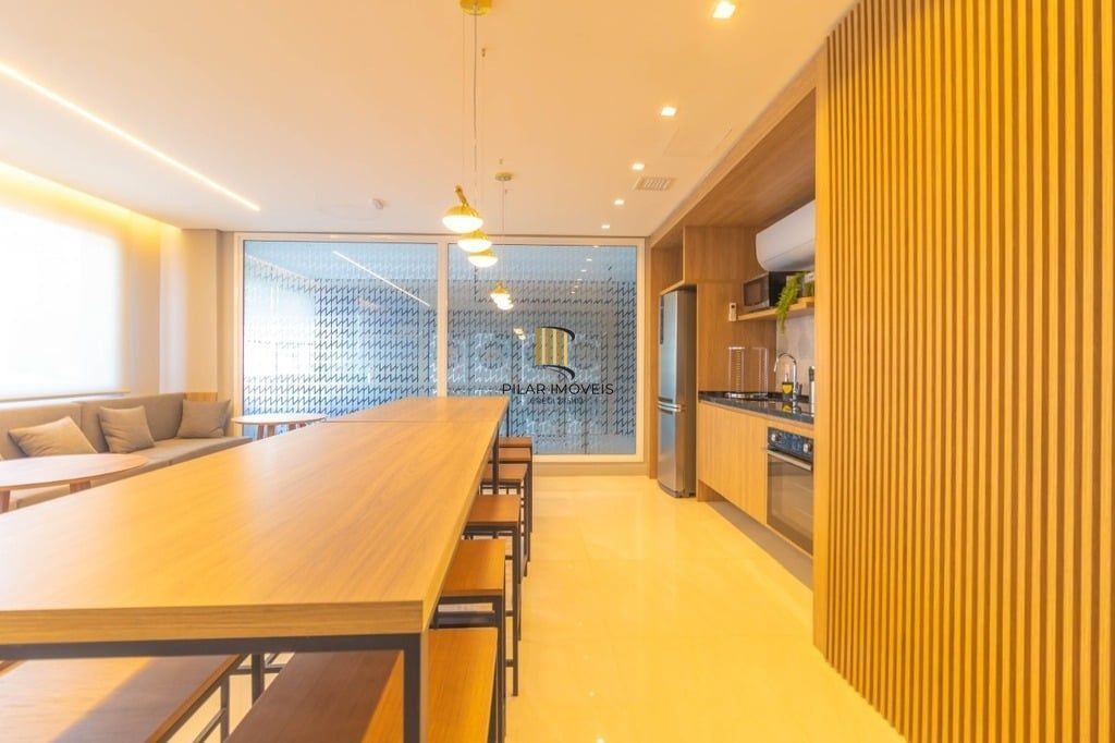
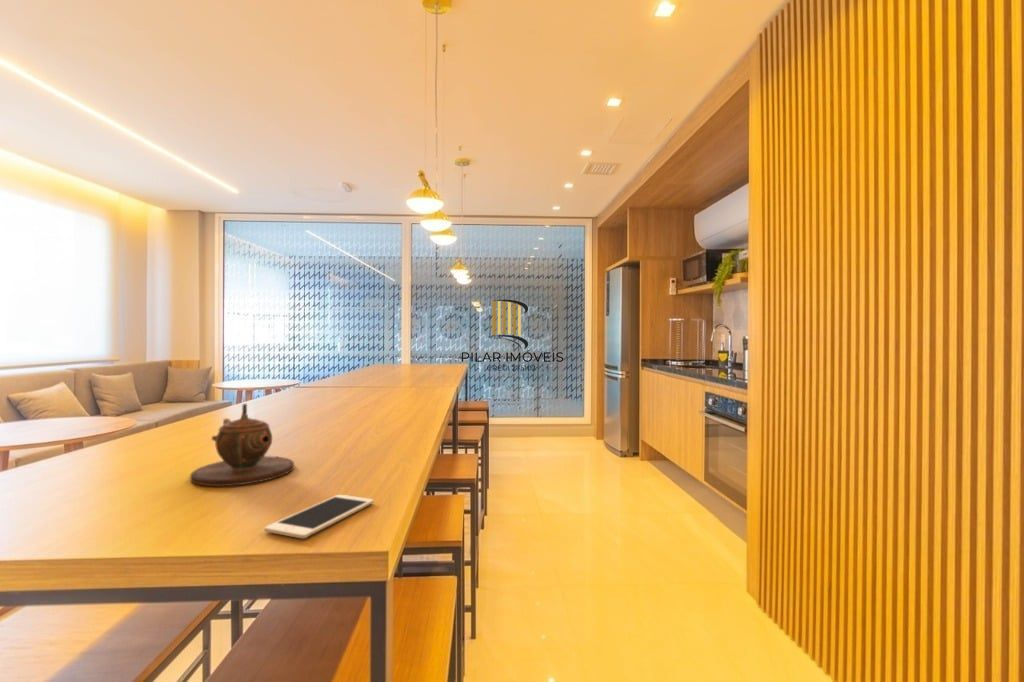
+ cell phone [264,494,375,539]
+ teapot [189,403,295,487]
